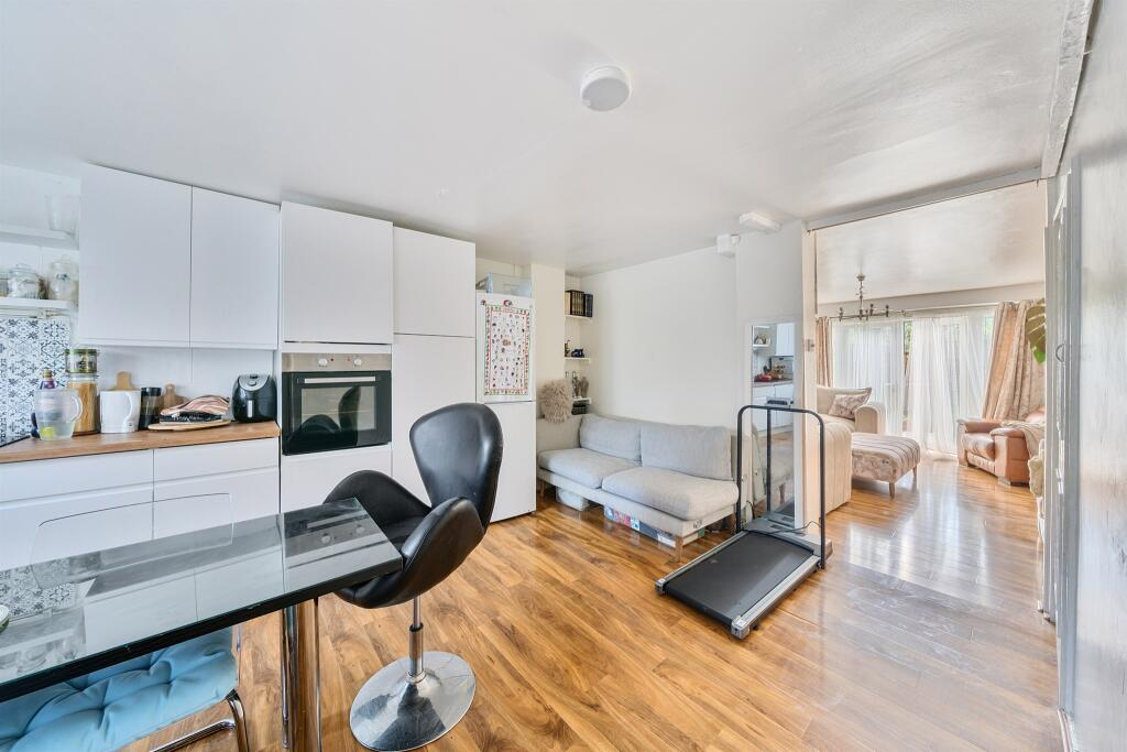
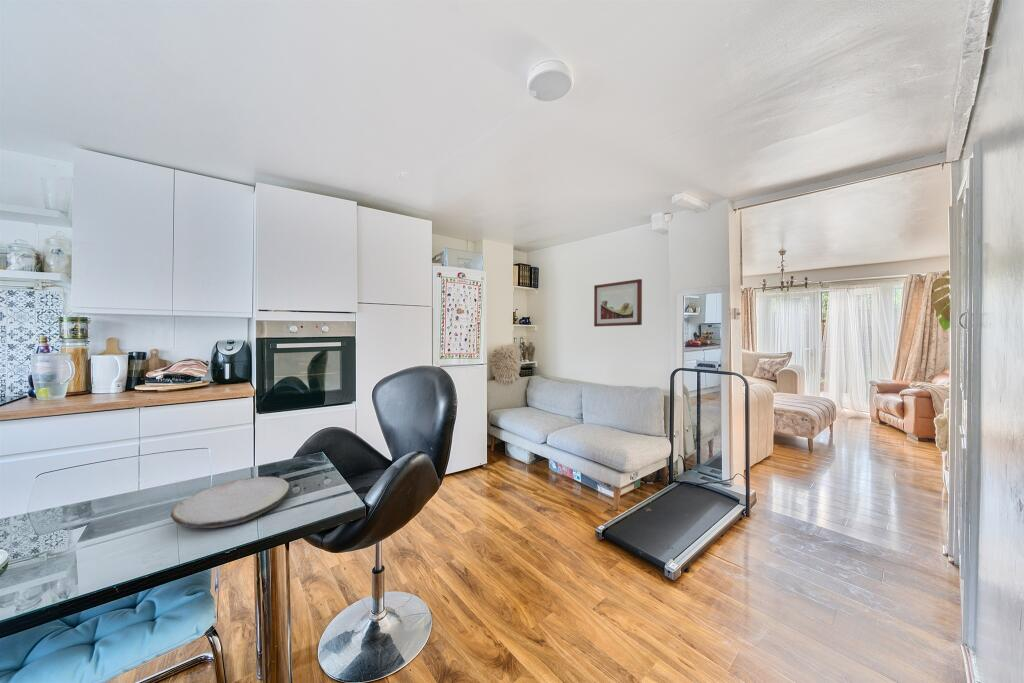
+ plate [170,476,290,529]
+ wall art [593,278,643,328]
